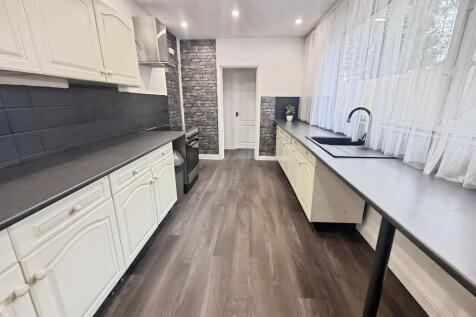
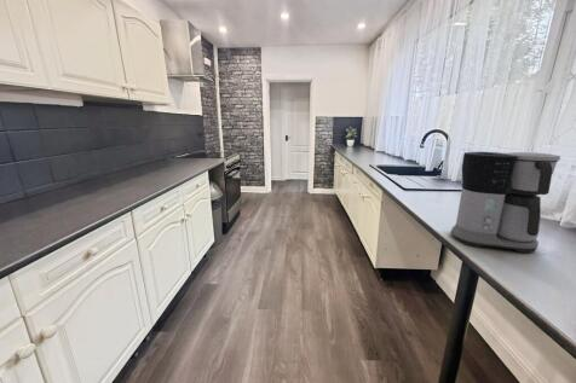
+ coffee maker [450,151,561,254]
